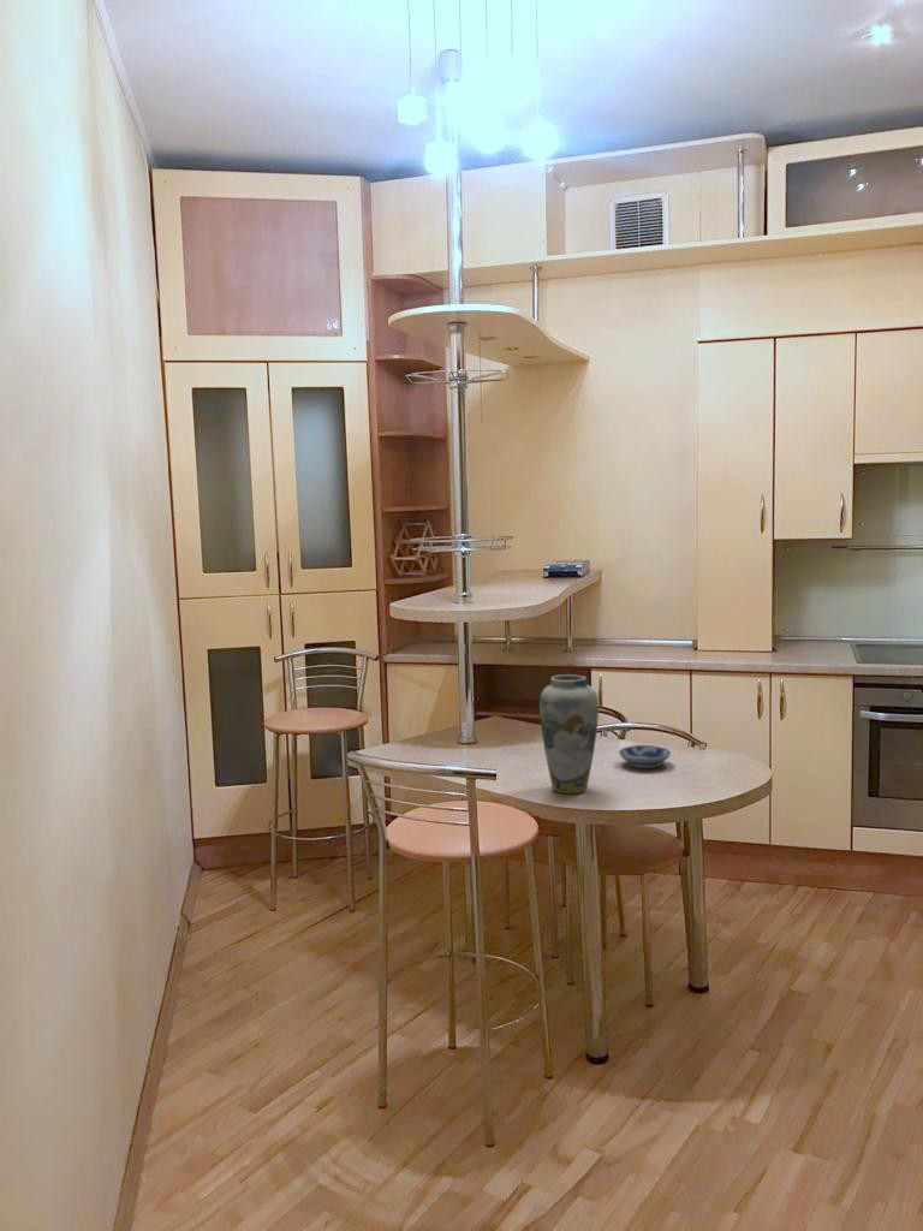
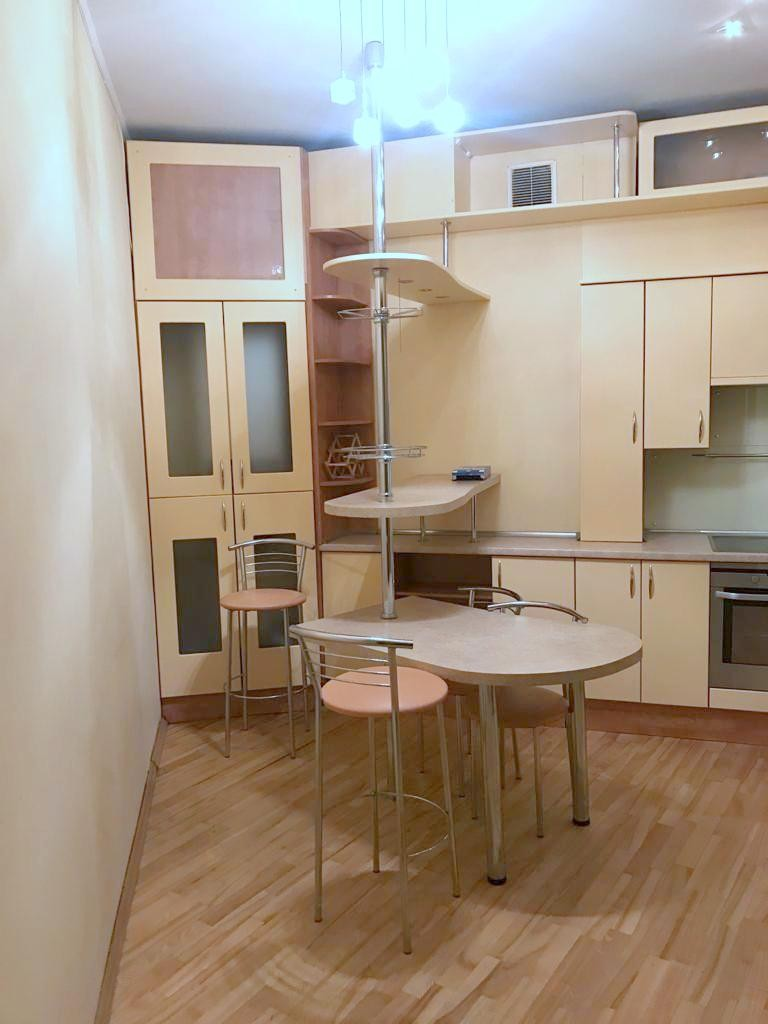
- vase [538,673,600,795]
- bowl [618,744,672,769]
